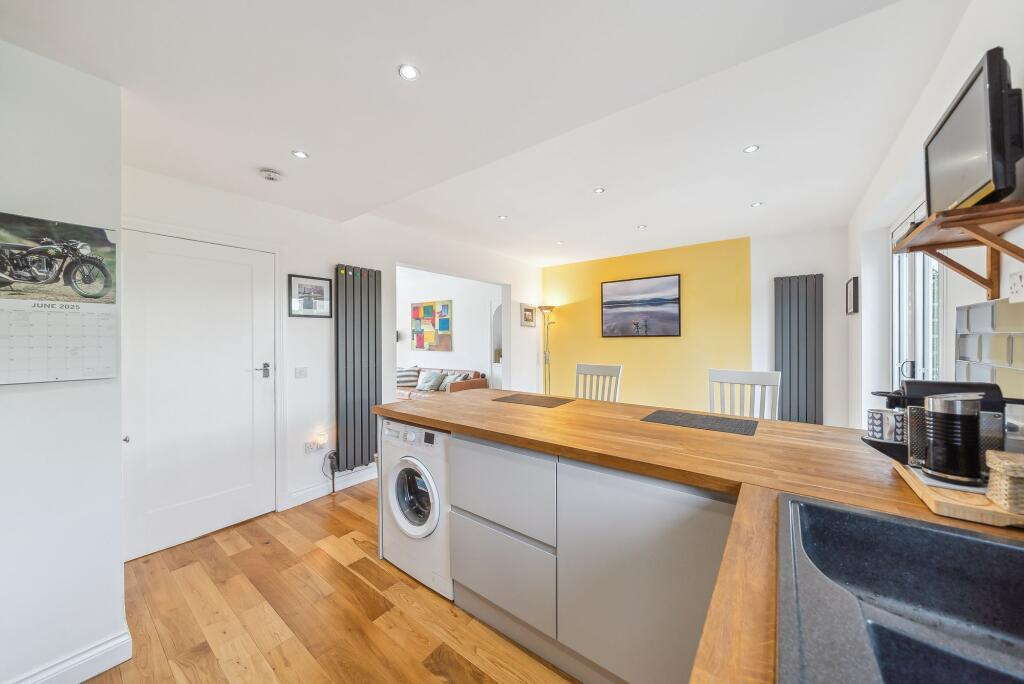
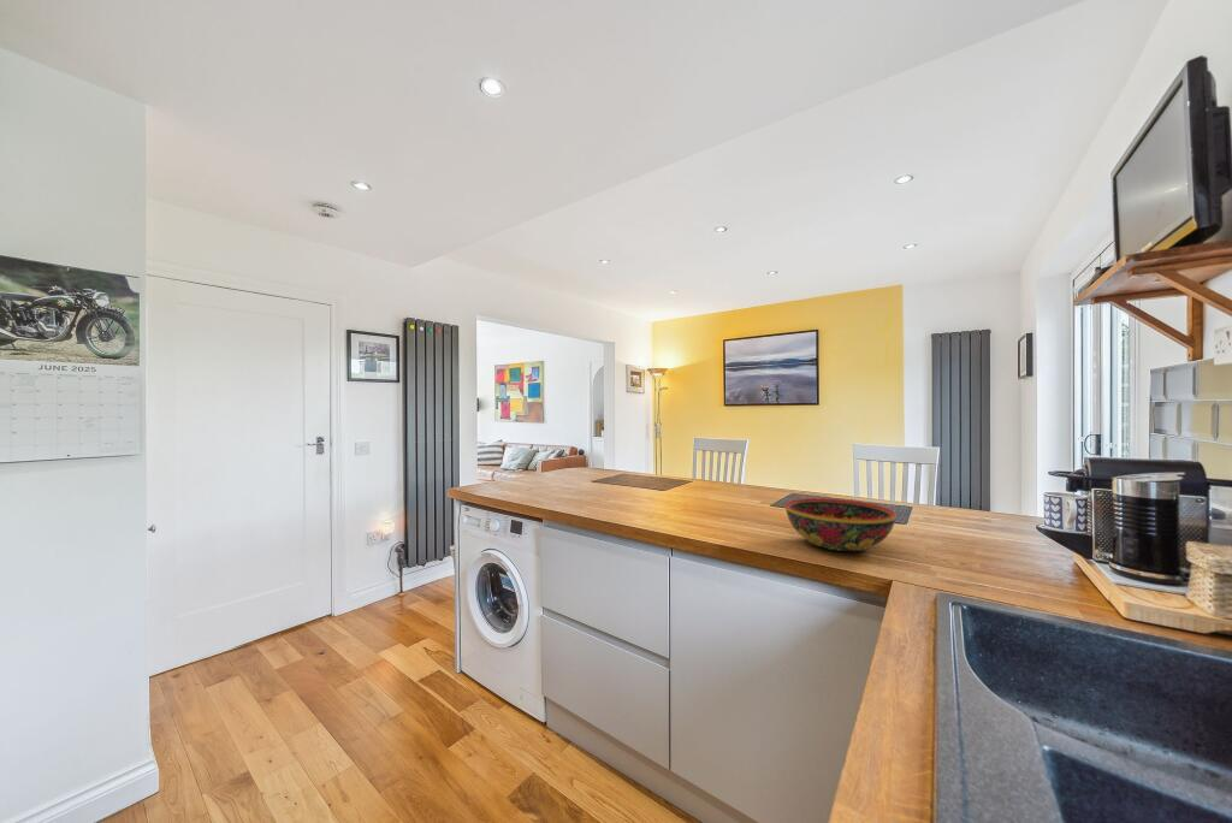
+ bowl [784,497,898,552]
